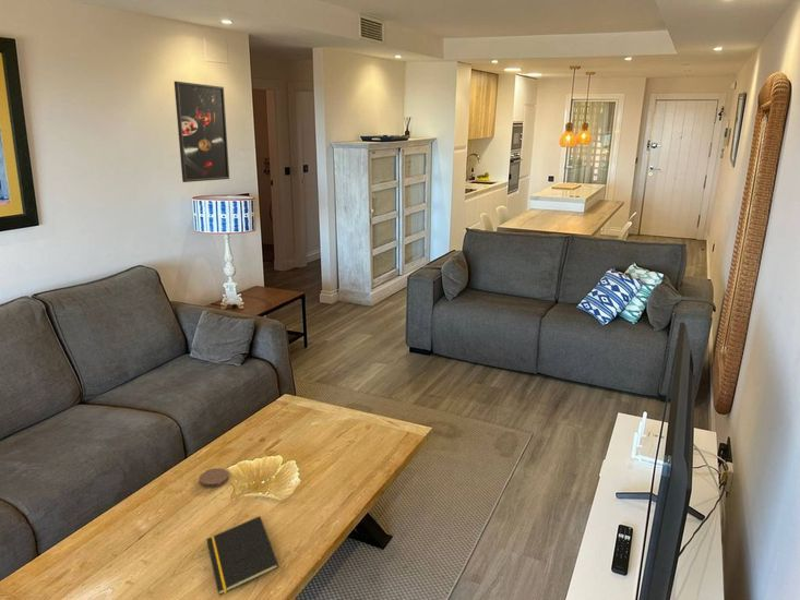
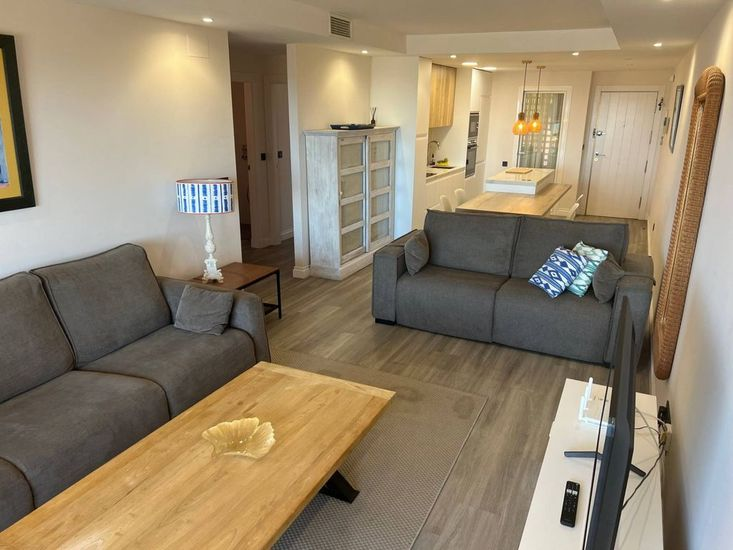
- coaster [199,467,230,489]
- notepad [205,515,279,597]
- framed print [174,81,230,183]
